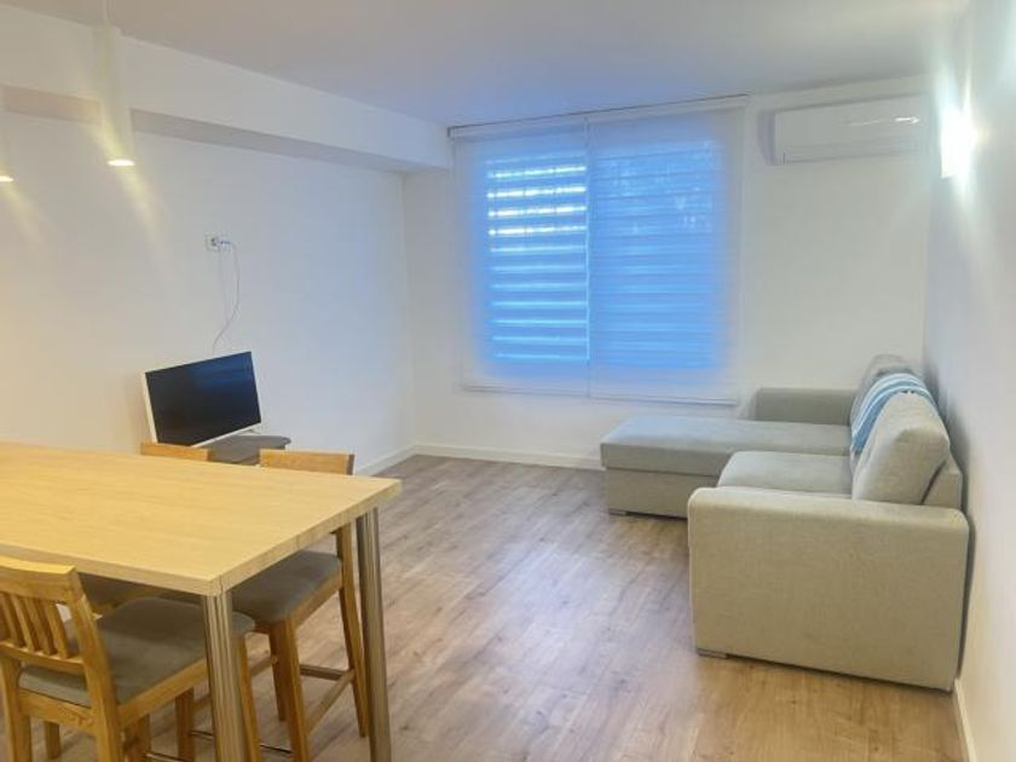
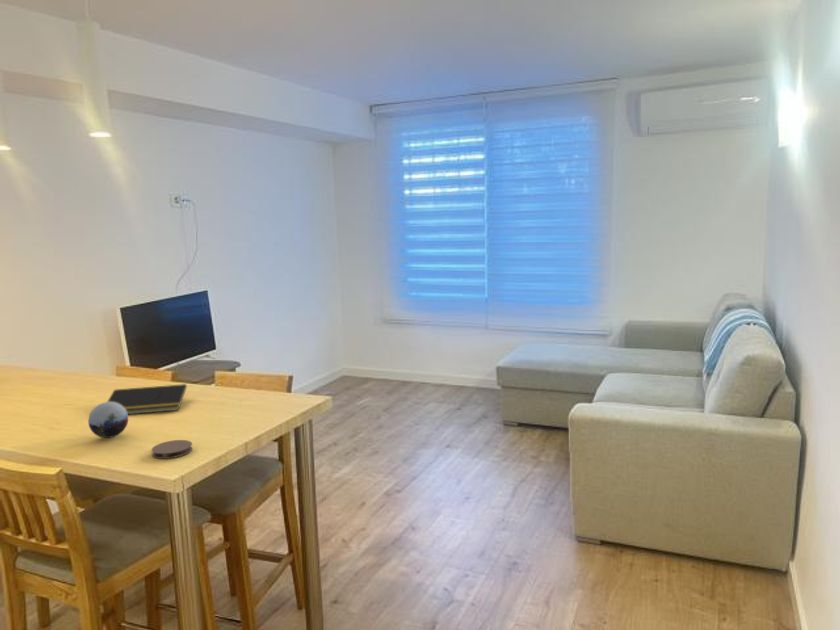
+ coaster [151,439,194,460]
+ decorative orb [87,401,129,439]
+ notepad [106,383,188,415]
